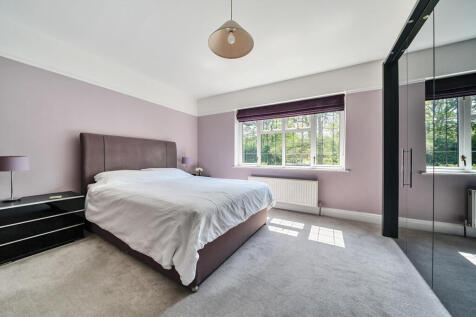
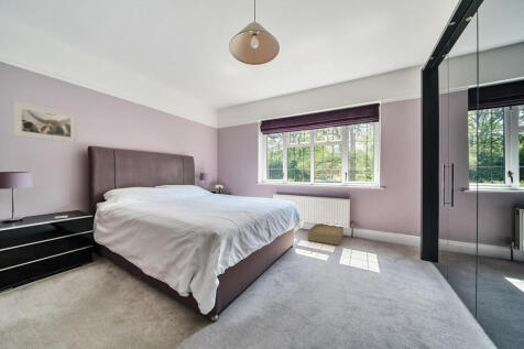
+ basket [307,222,345,247]
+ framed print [11,100,78,144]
